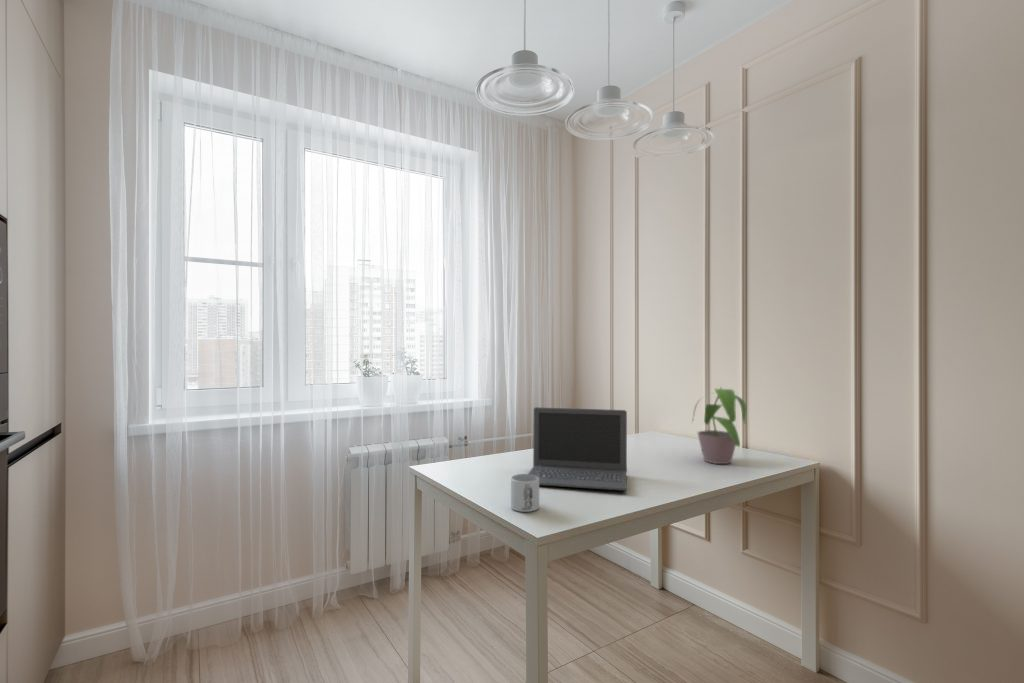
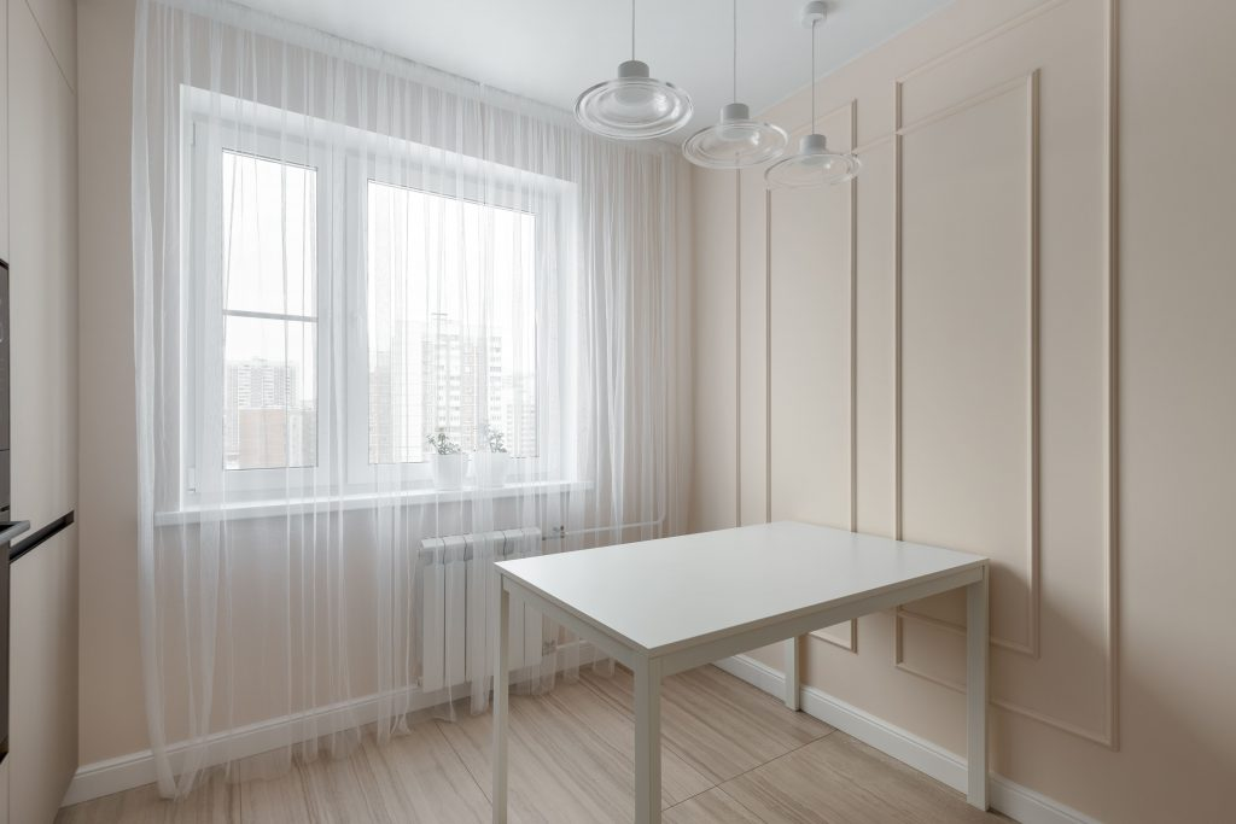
- laptop computer [527,406,628,492]
- potted plant [691,386,748,465]
- mug [510,473,540,513]
